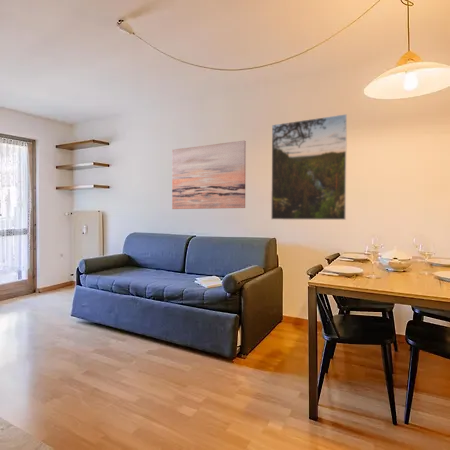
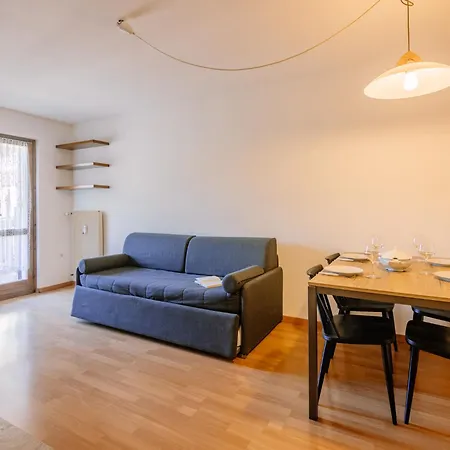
- wall art [171,140,247,210]
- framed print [270,113,348,221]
